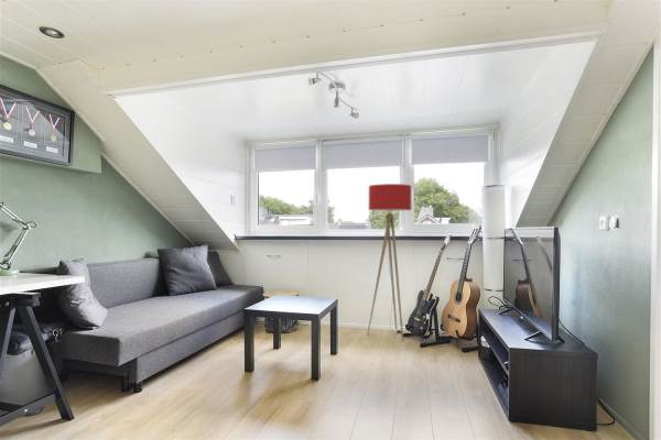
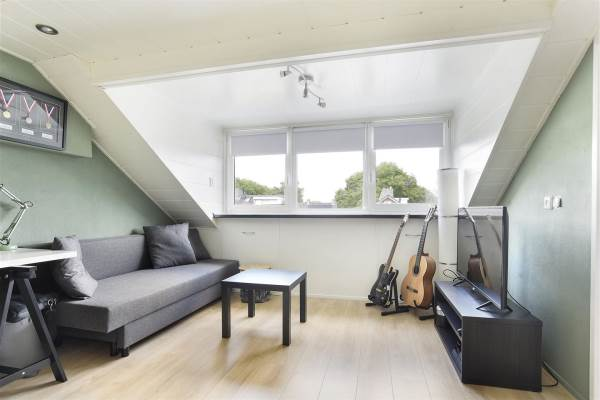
- floor lamp [367,183,412,343]
